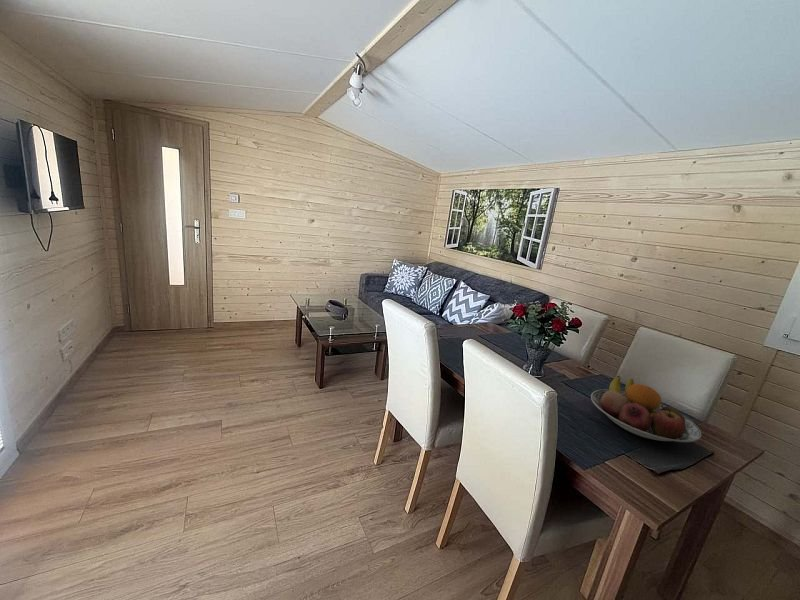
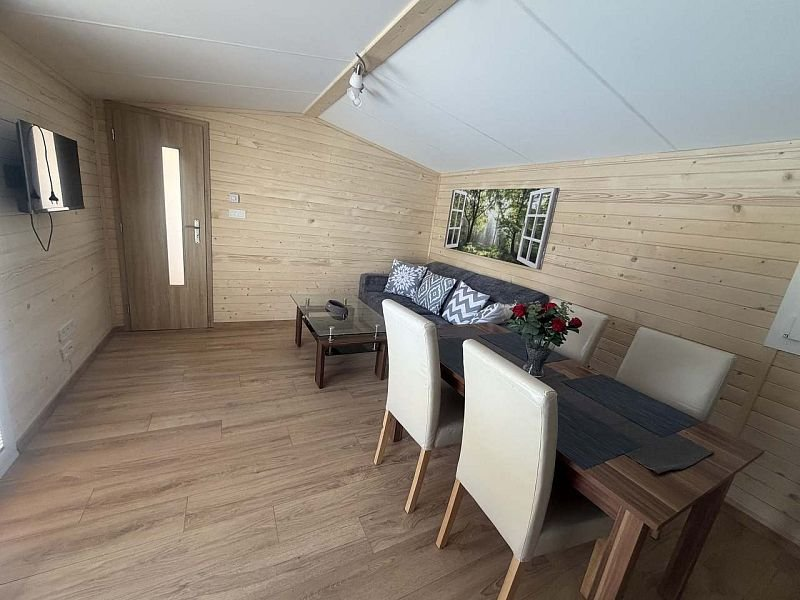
- fruit bowl [590,375,702,443]
